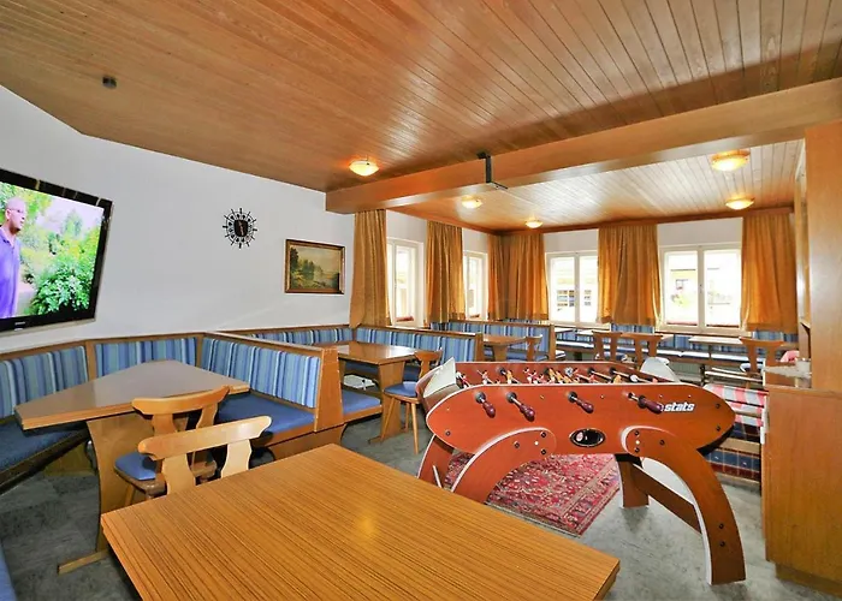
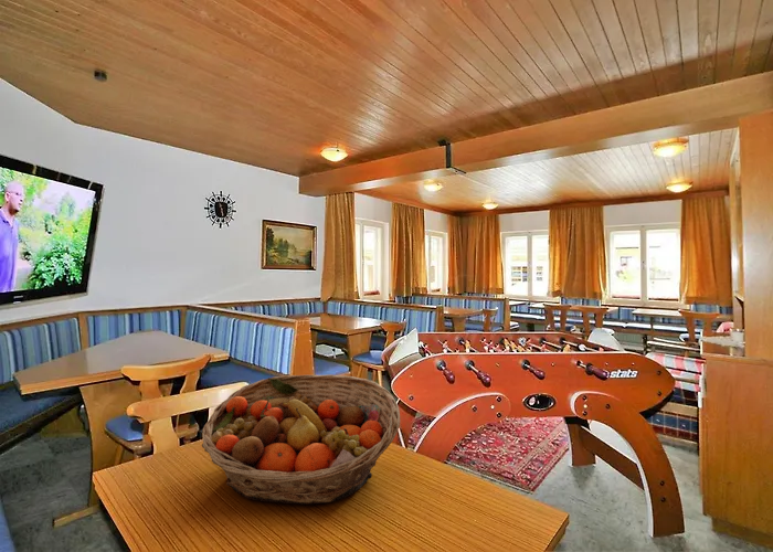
+ fruit basket [201,373,401,506]
